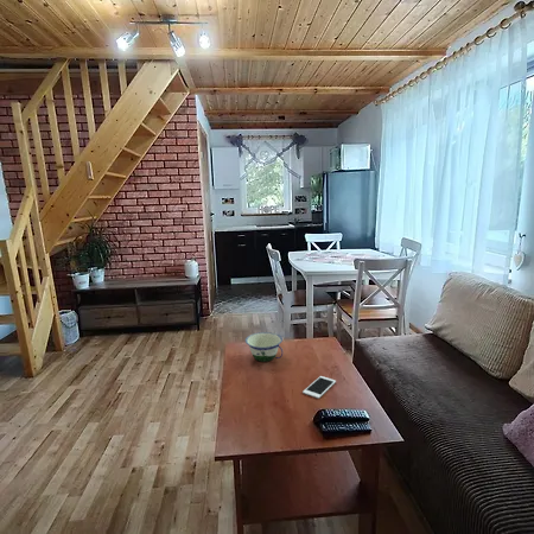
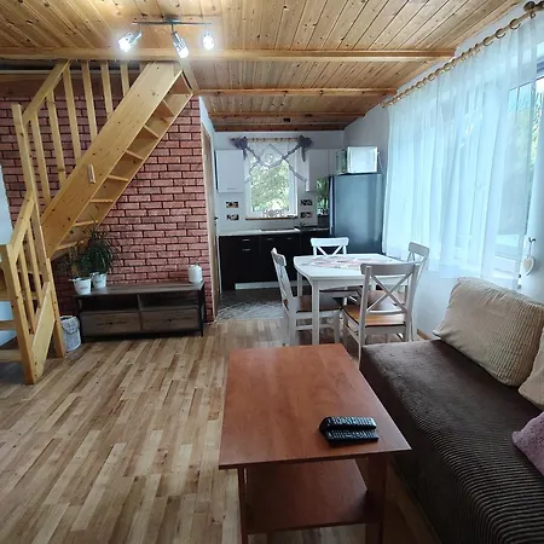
- cell phone [301,375,337,400]
- bowl [244,331,284,363]
